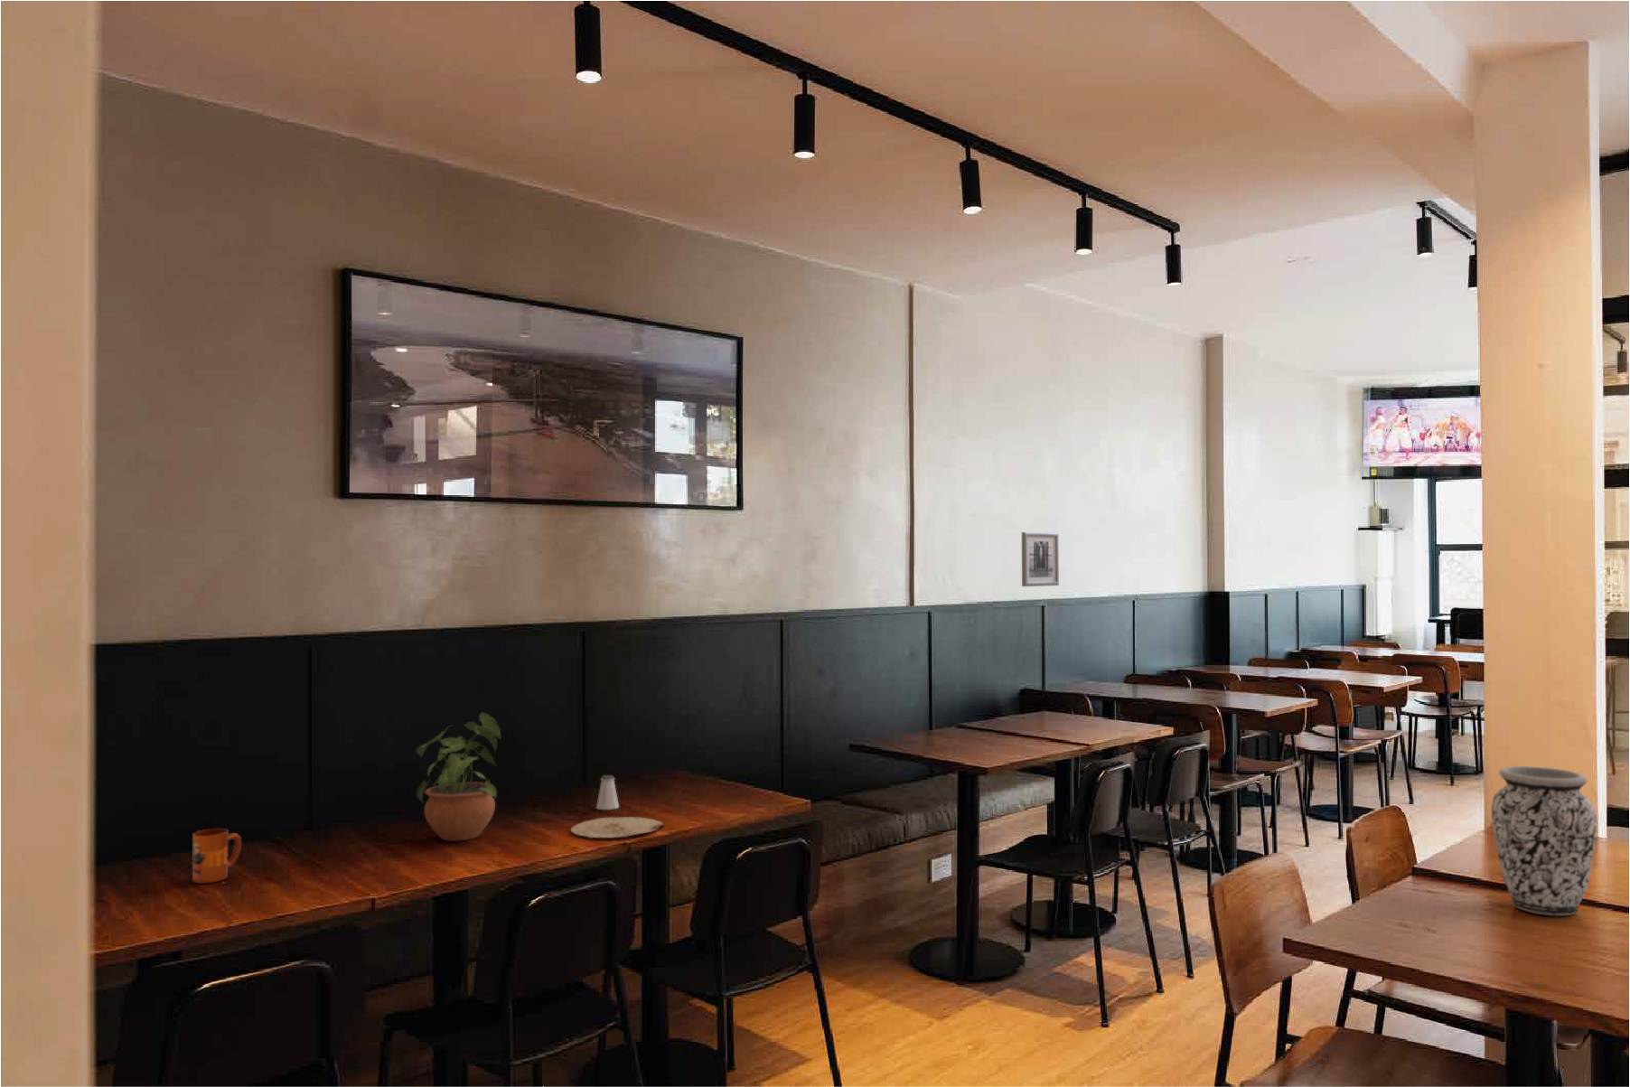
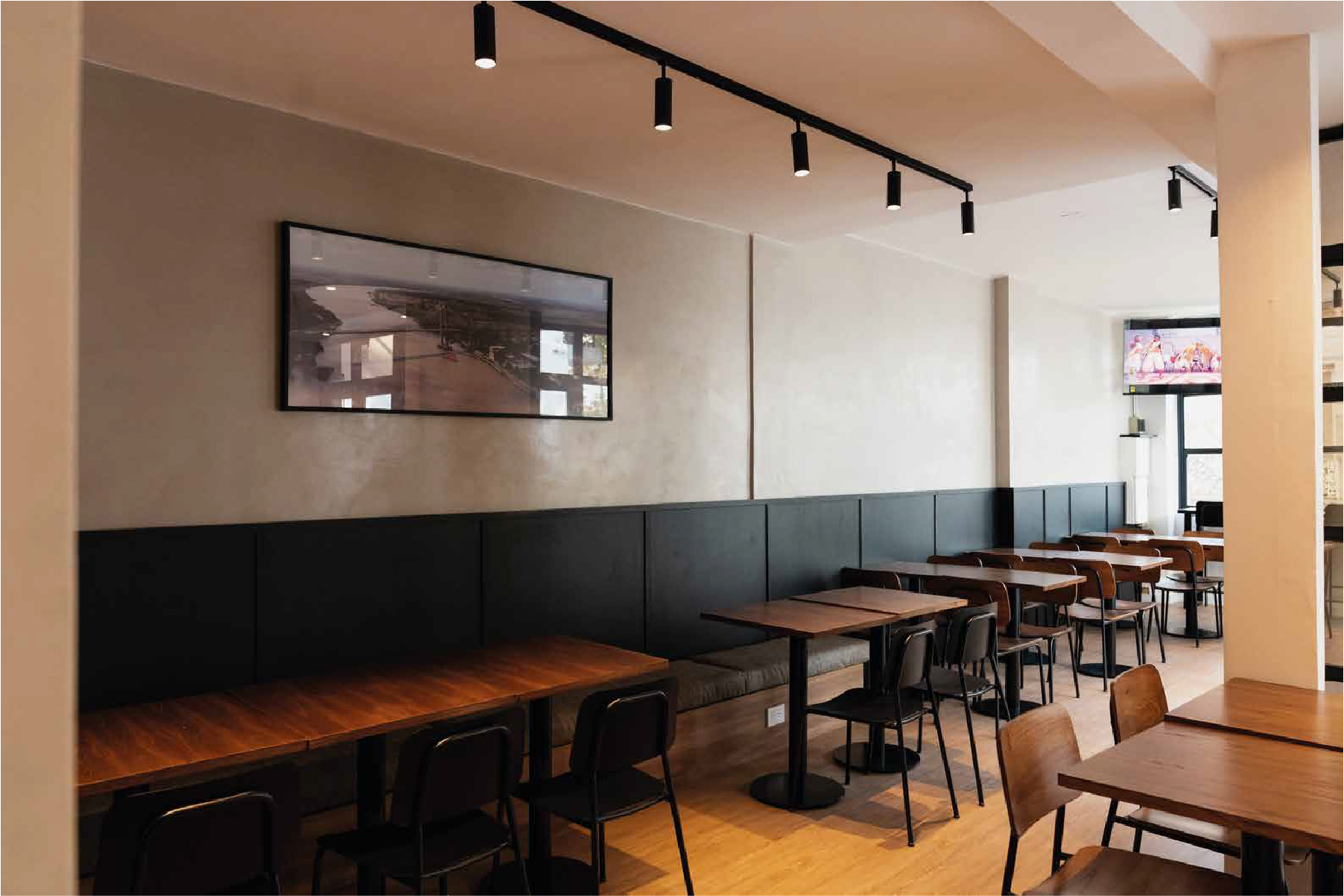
- plate [570,816,665,838]
- wall art [1021,531,1060,587]
- mug [192,827,243,884]
- potted plant [415,711,502,842]
- vase [1491,766,1598,916]
- saltshaker [595,774,620,810]
